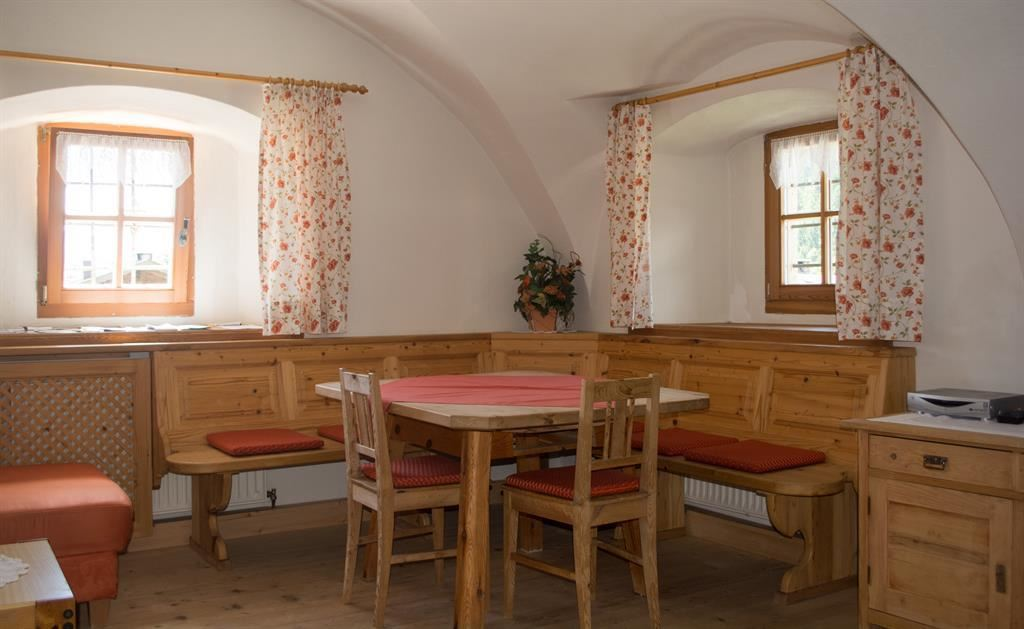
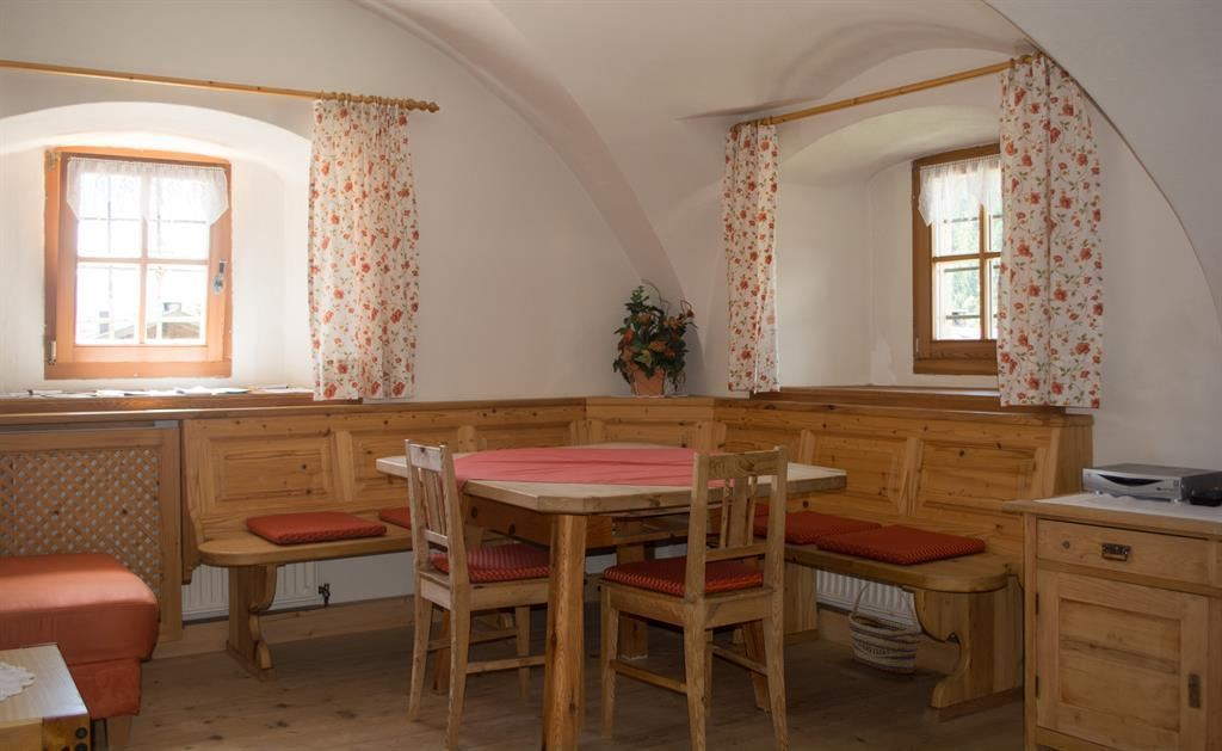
+ basket [847,580,922,675]
